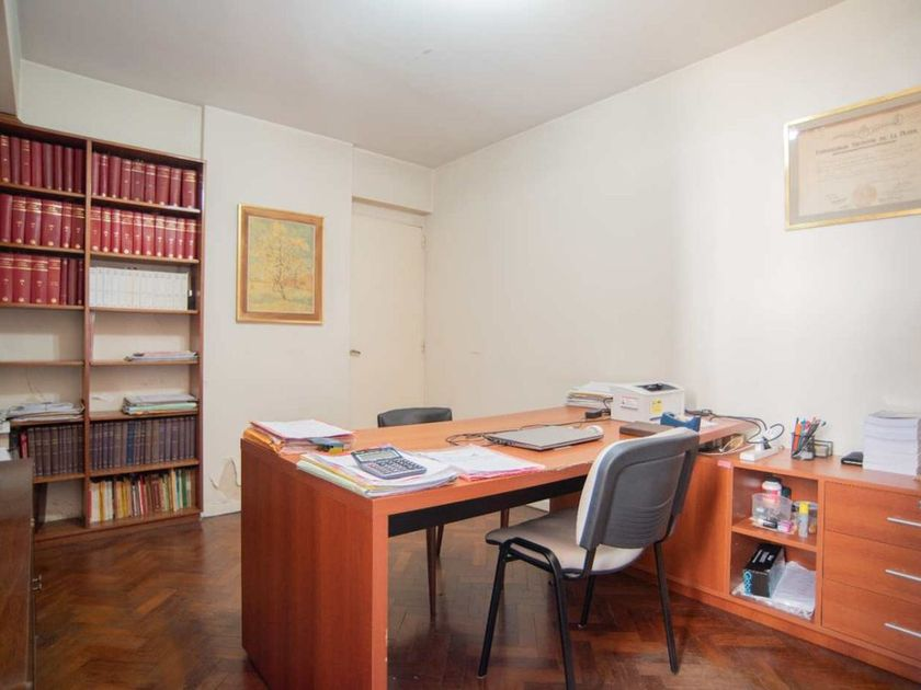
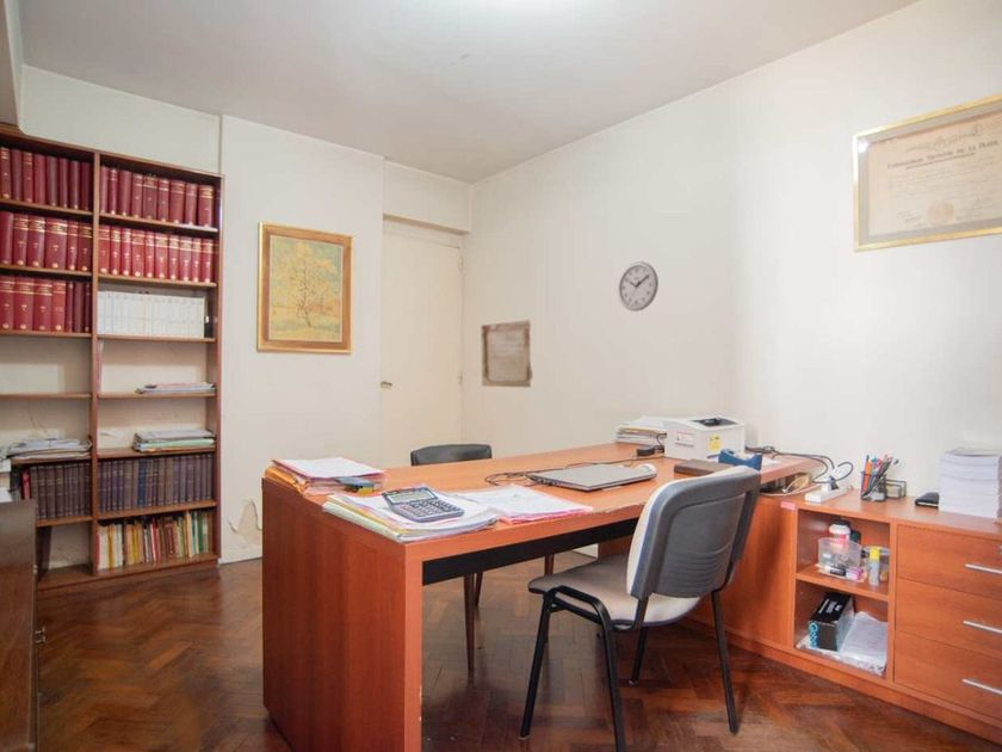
+ wall clock [617,260,660,313]
+ stone plaque [480,319,534,388]
